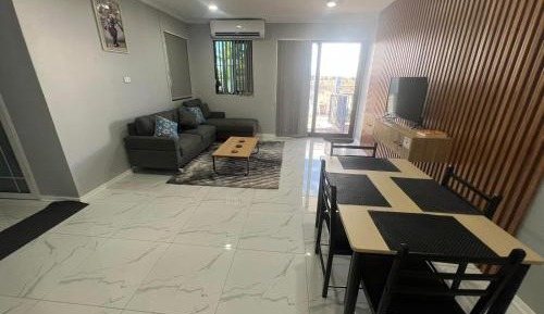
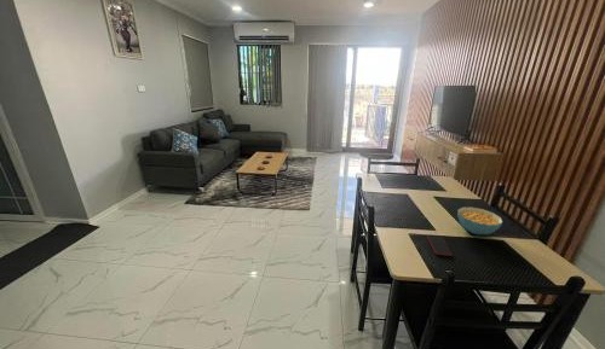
+ smartphone [426,234,454,257]
+ cereal bowl [456,207,503,235]
